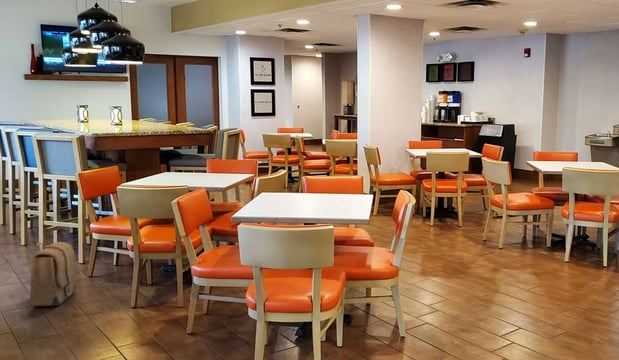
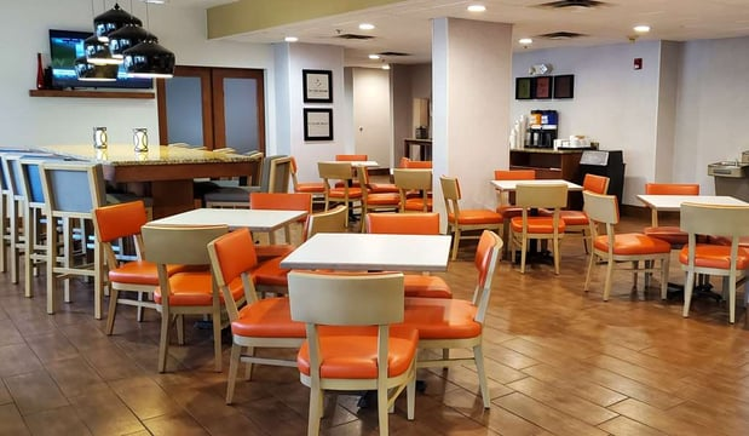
- backpack [29,241,77,307]
